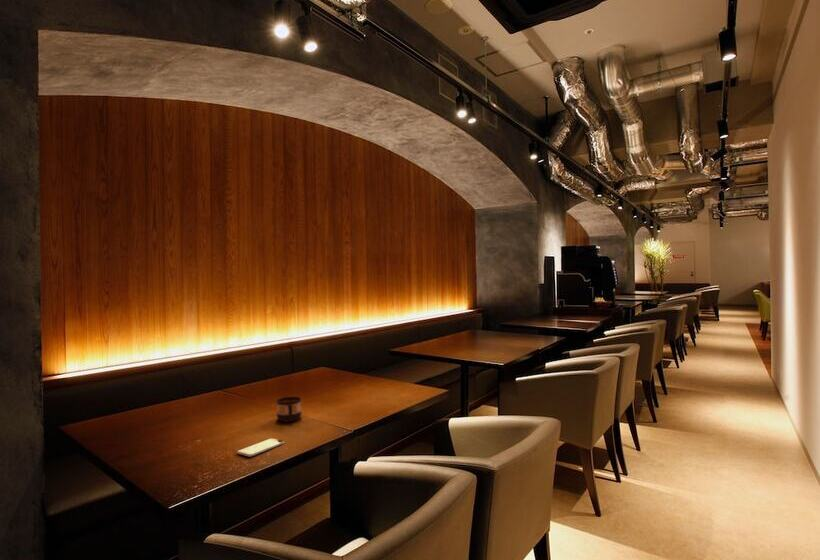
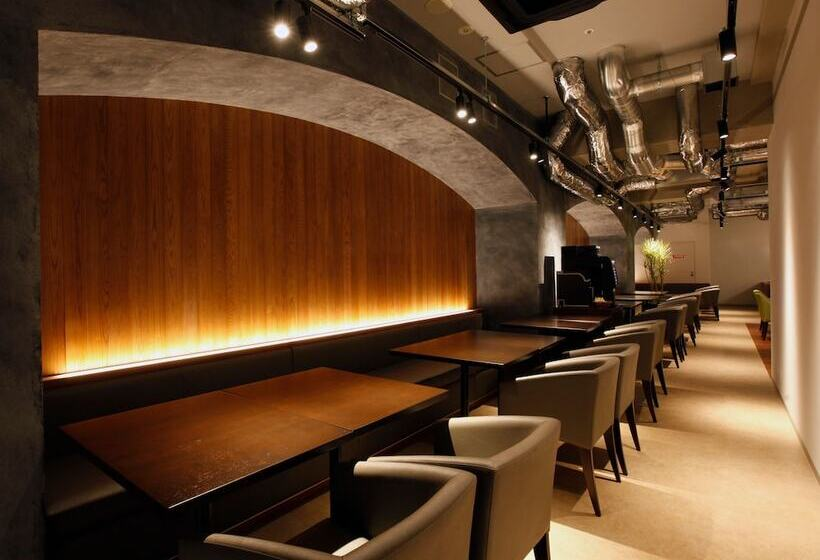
- cup [275,396,303,422]
- smartphone [236,438,286,458]
